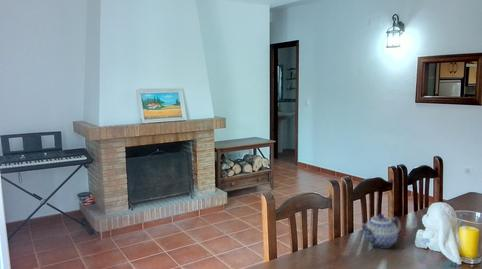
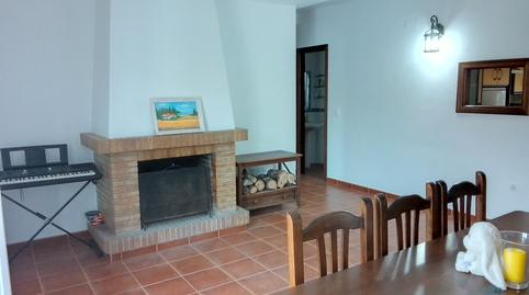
- teapot [359,213,402,249]
